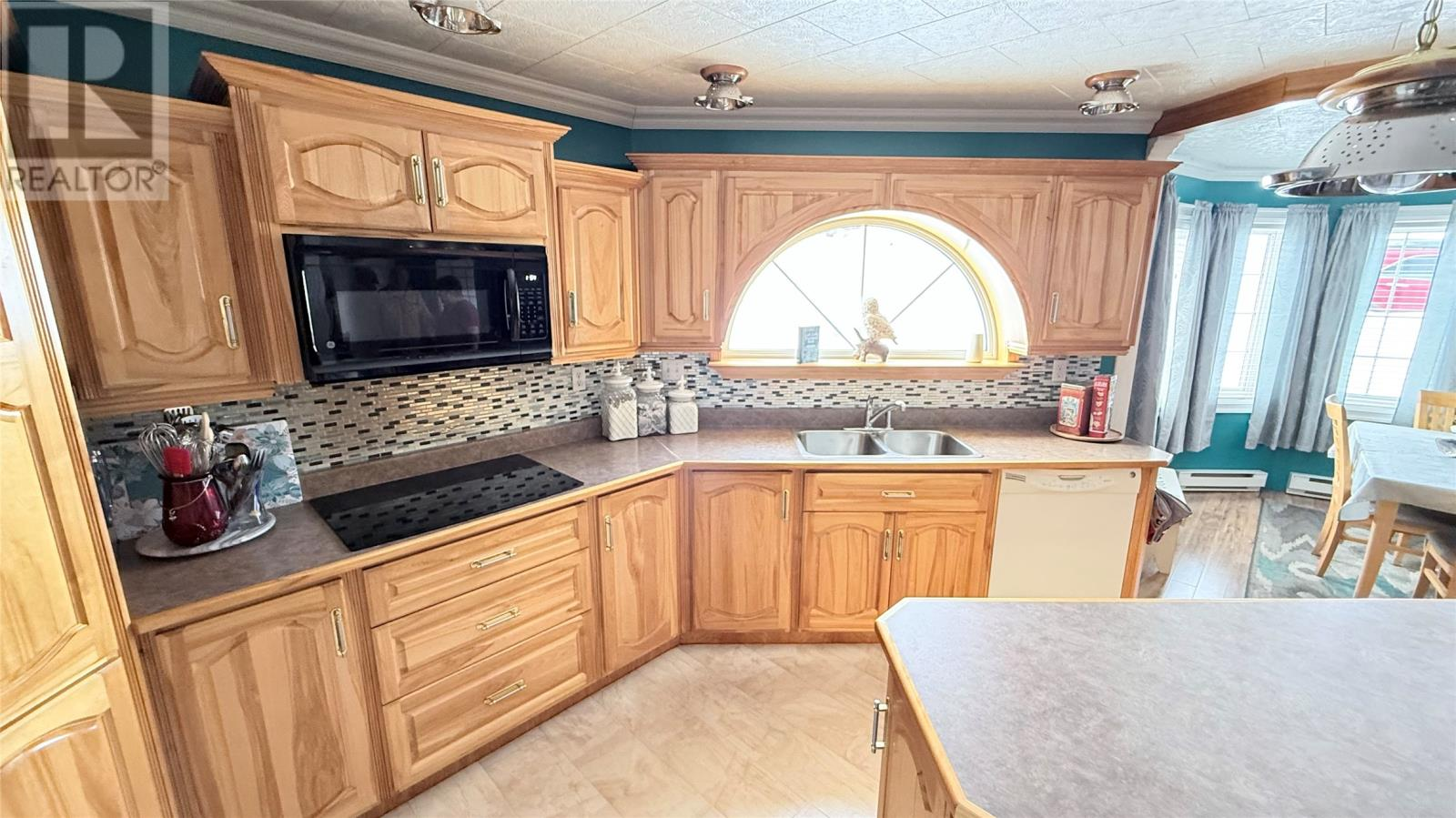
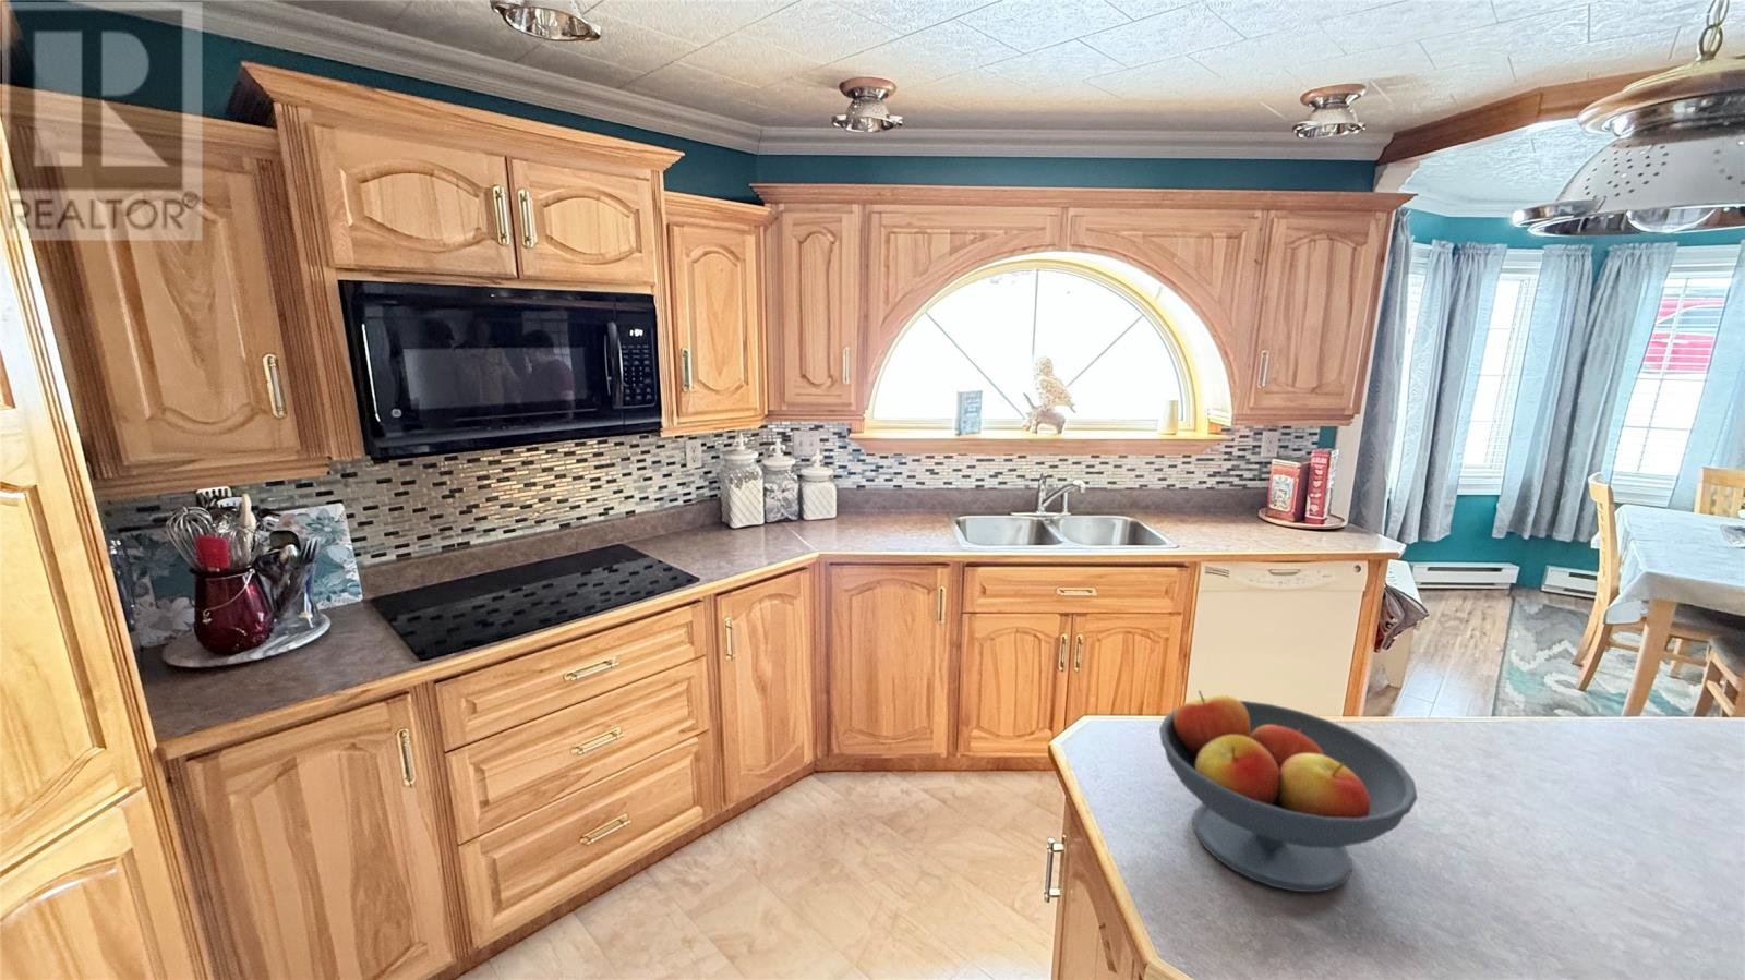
+ fruit bowl [1158,689,1418,893]
